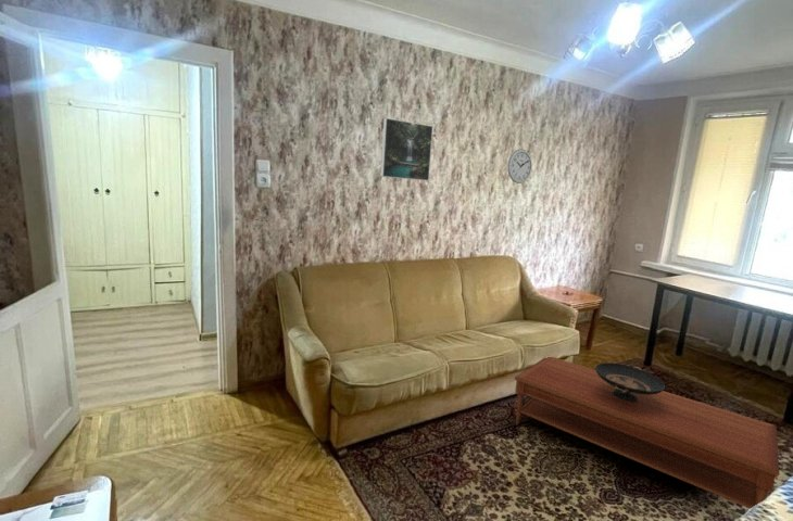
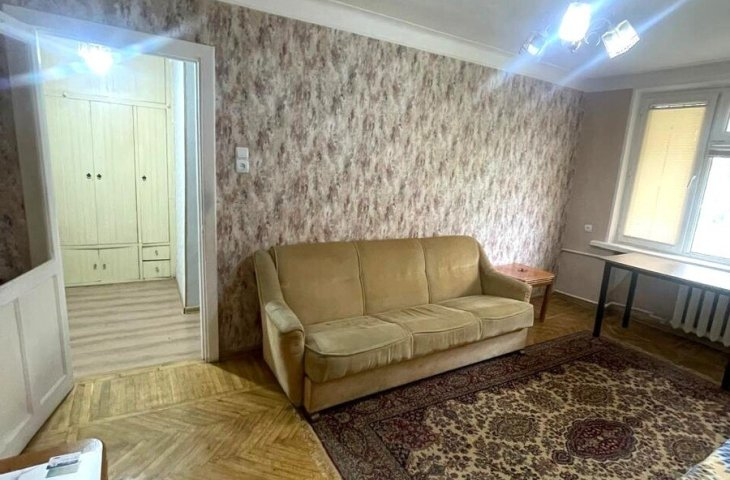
- decorative bowl [594,361,666,403]
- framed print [379,117,435,182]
- coffee table [514,356,781,510]
- wall clock [506,148,533,185]
